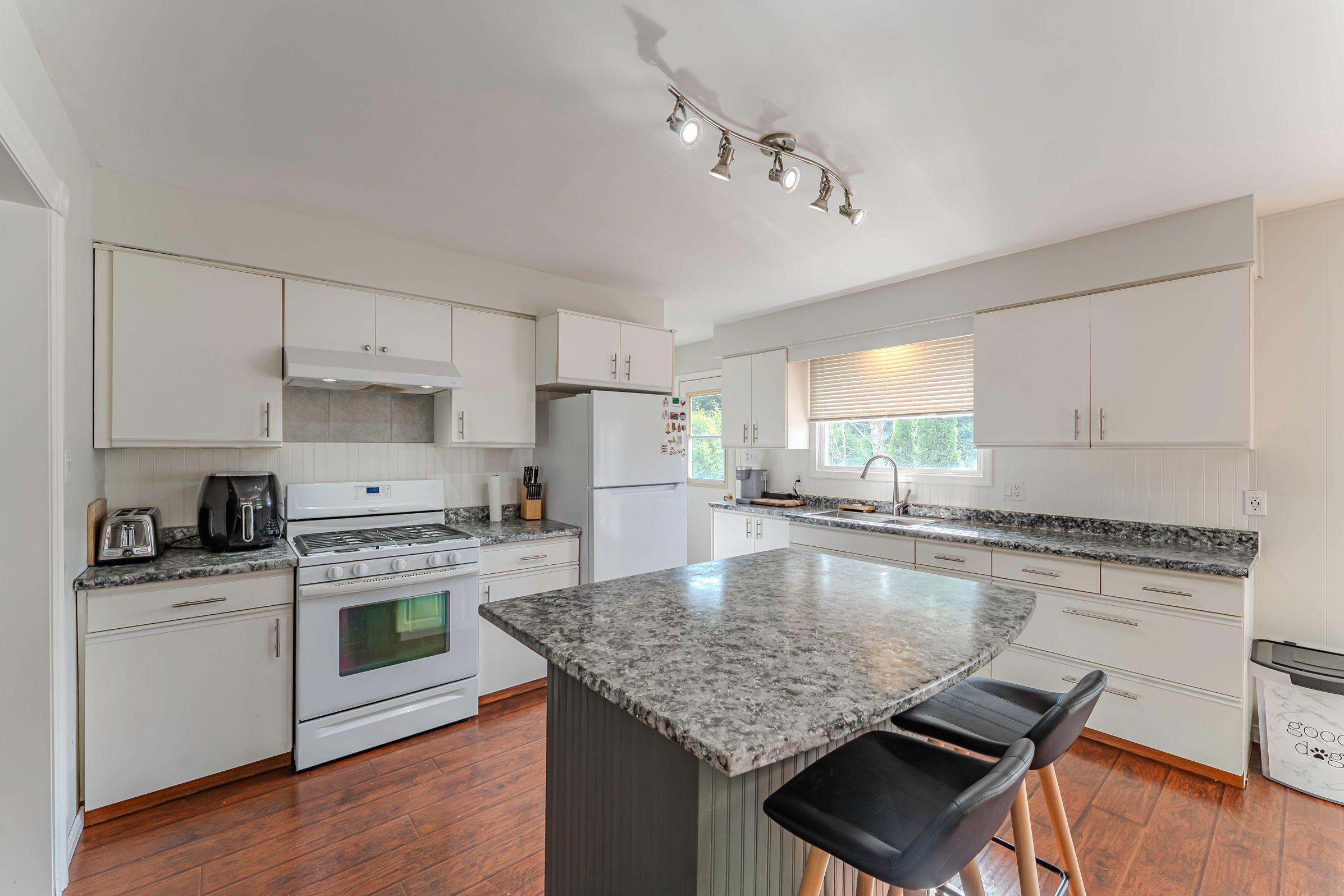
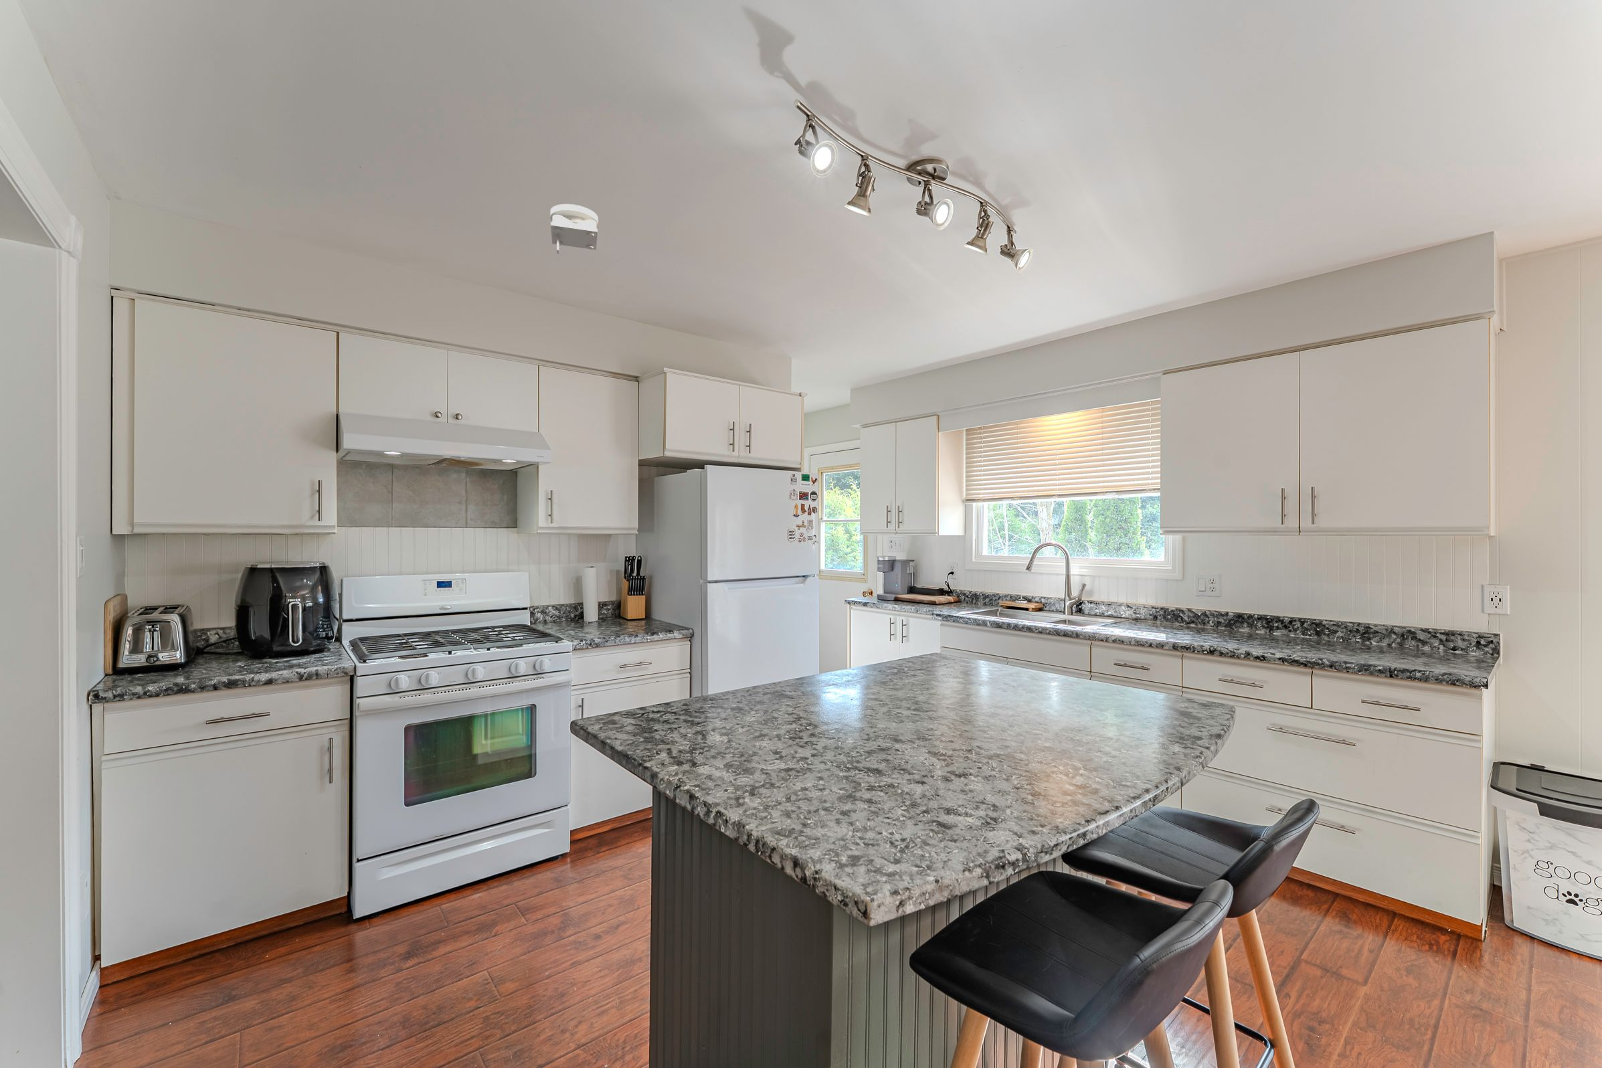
+ smoke detector [549,204,598,254]
